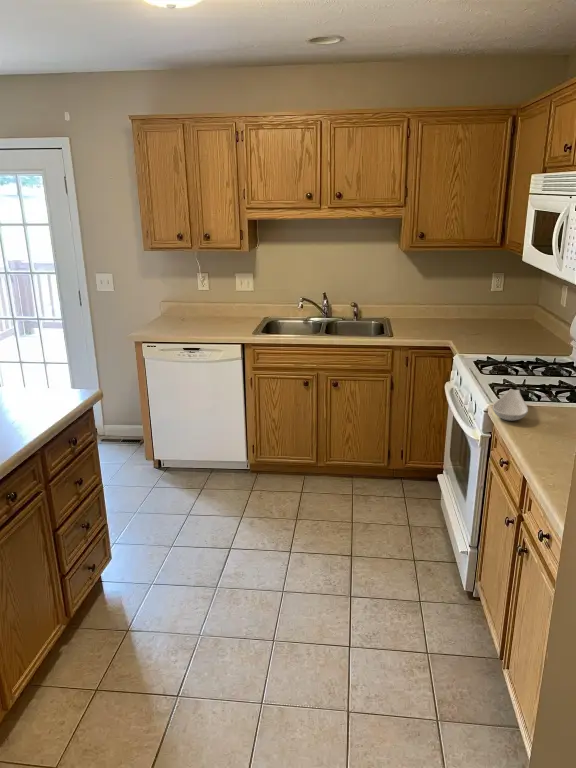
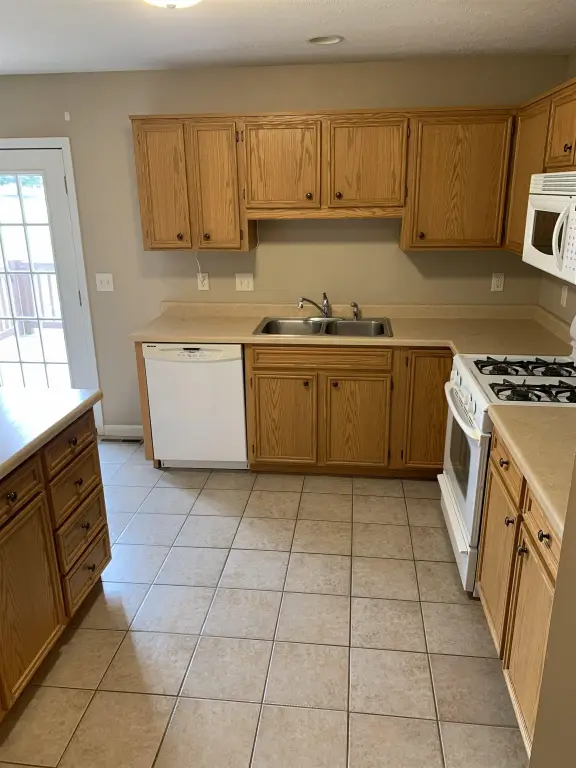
- spoon rest [492,388,529,422]
